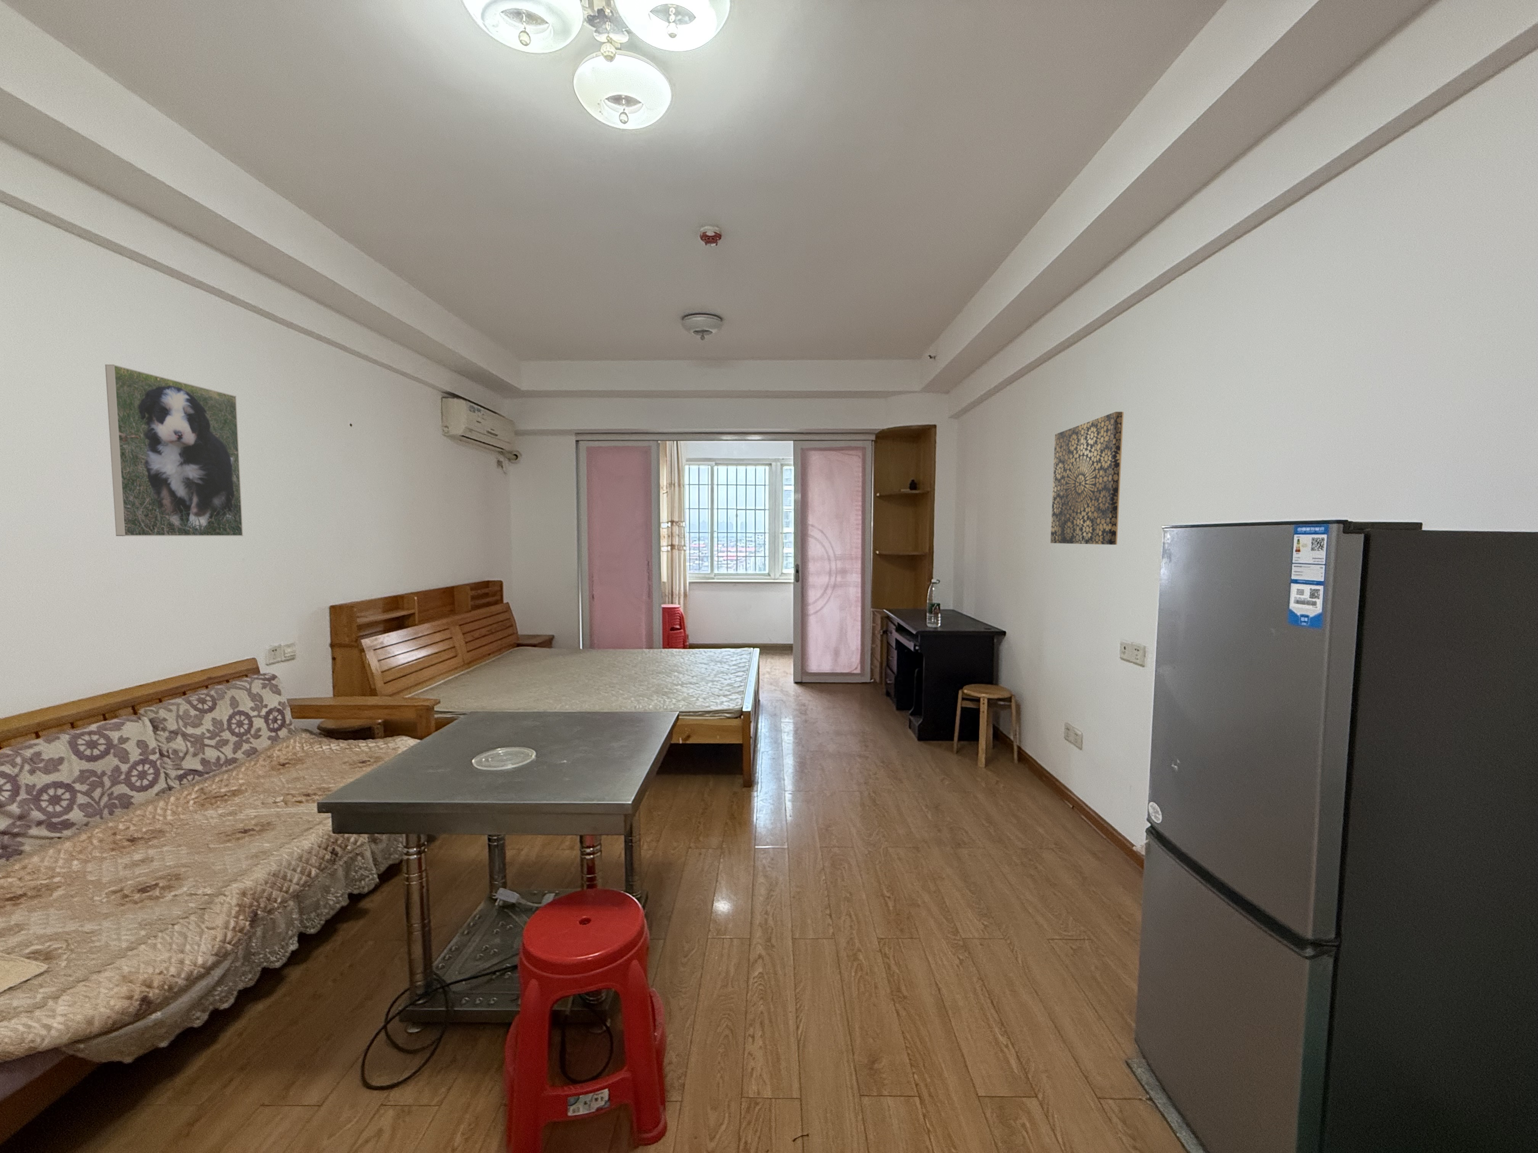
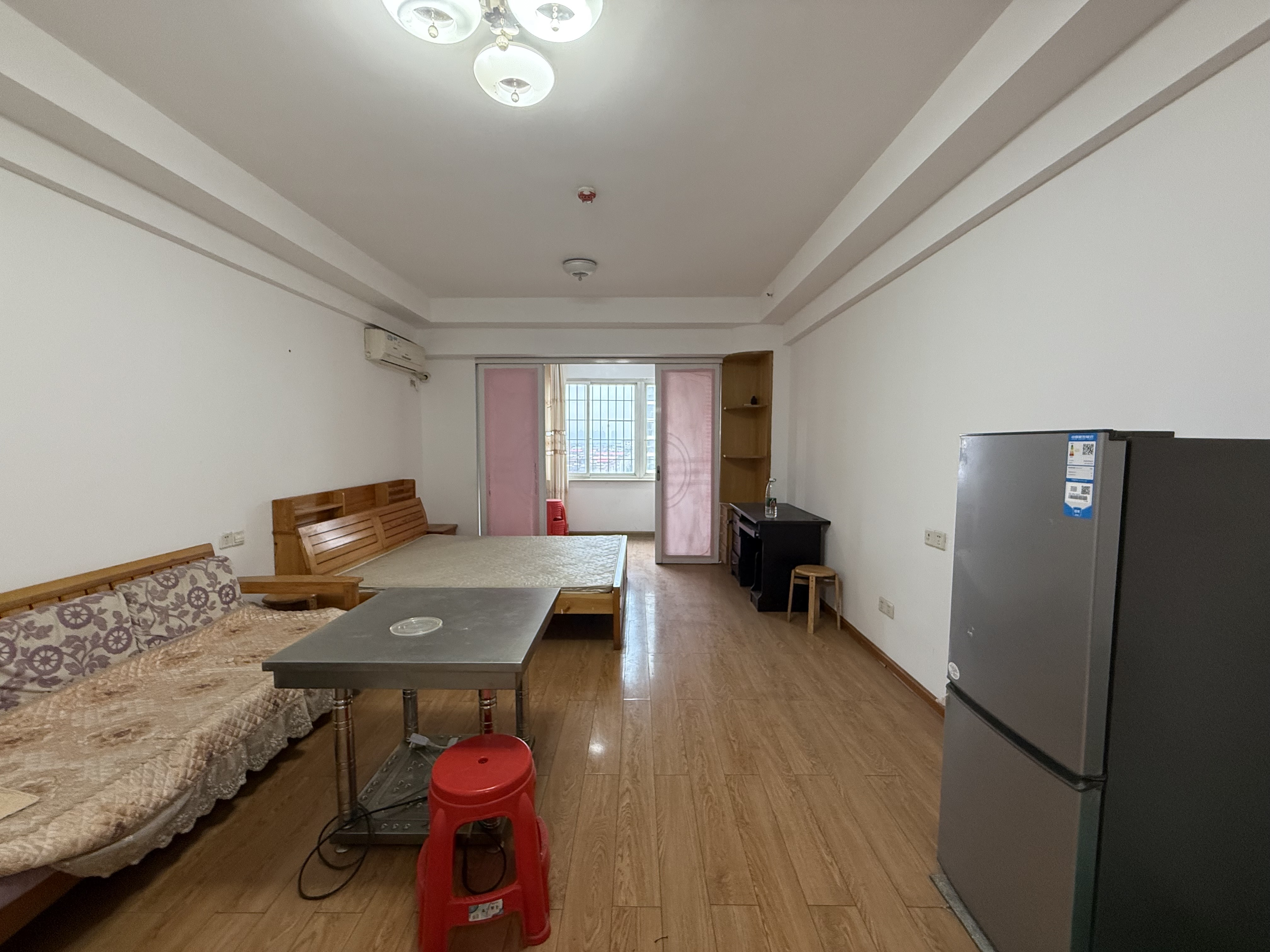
- wall art [1050,412,1124,545]
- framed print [104,365,243,537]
